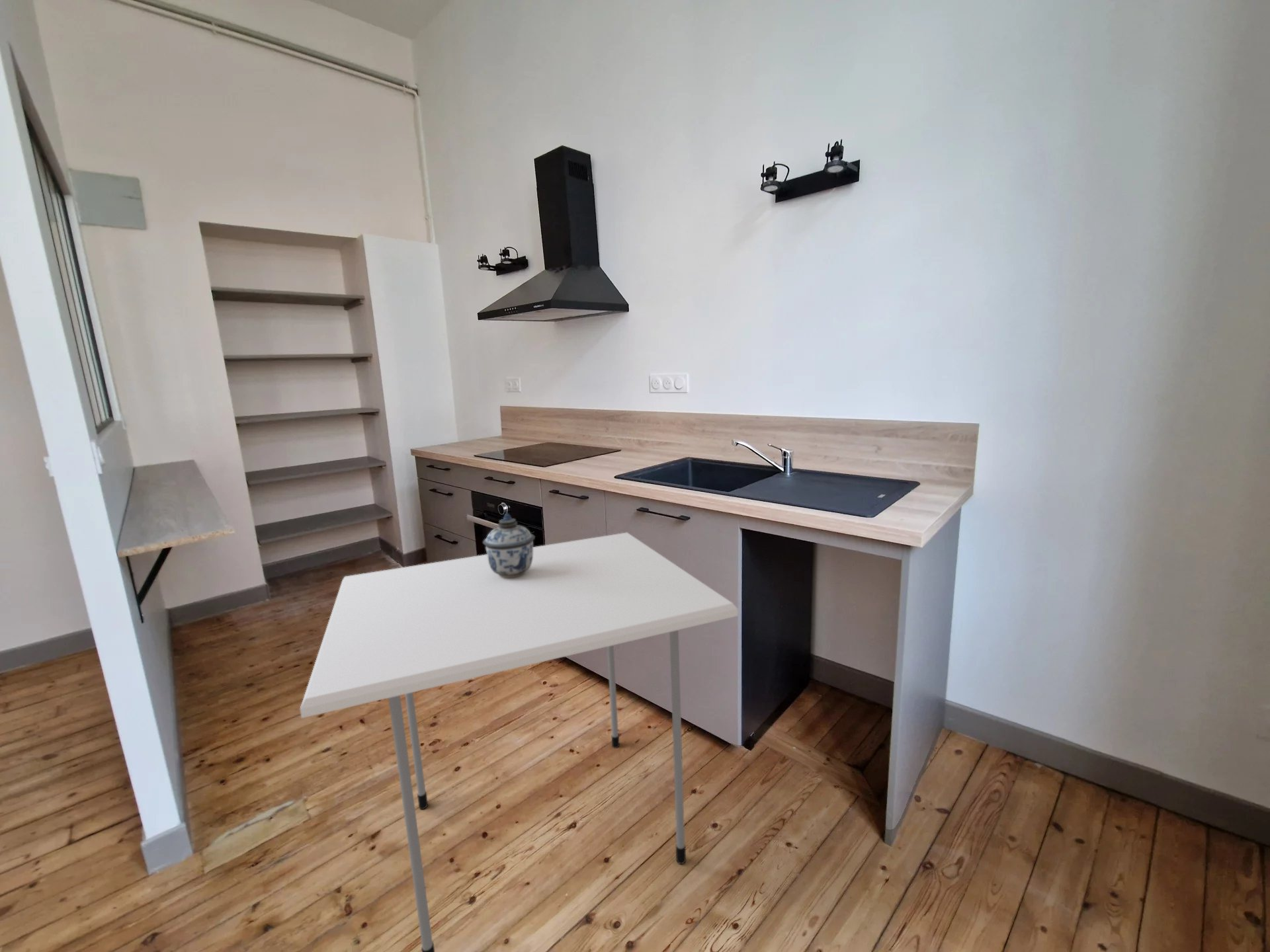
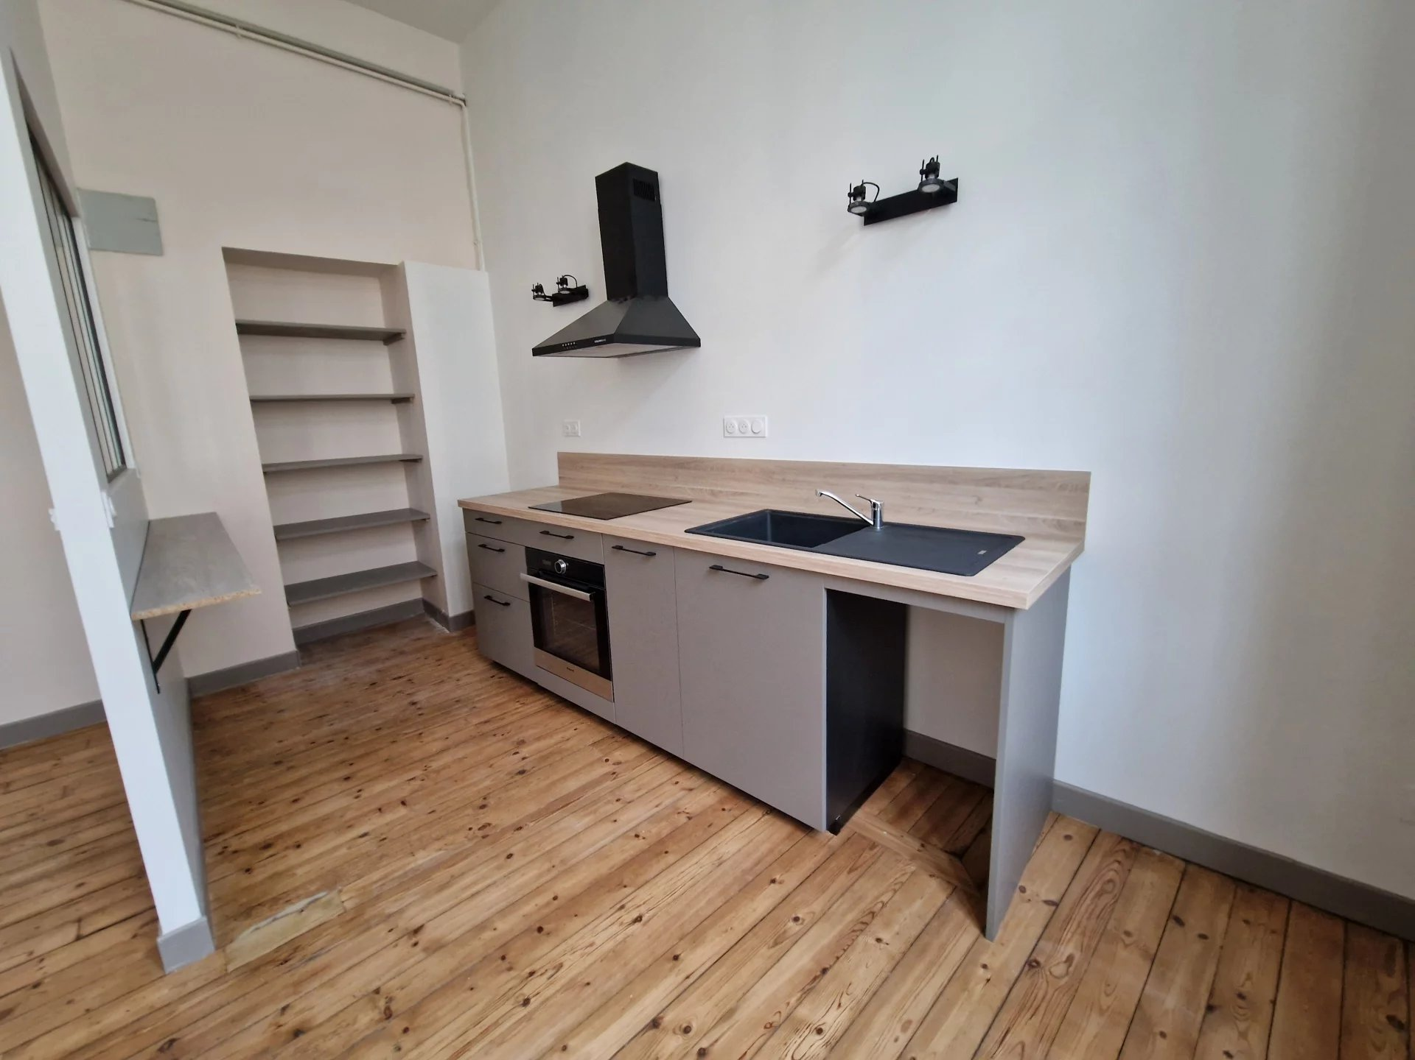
- lidded jar [482,512,536,578]
- dining table [300,532,739,952]
